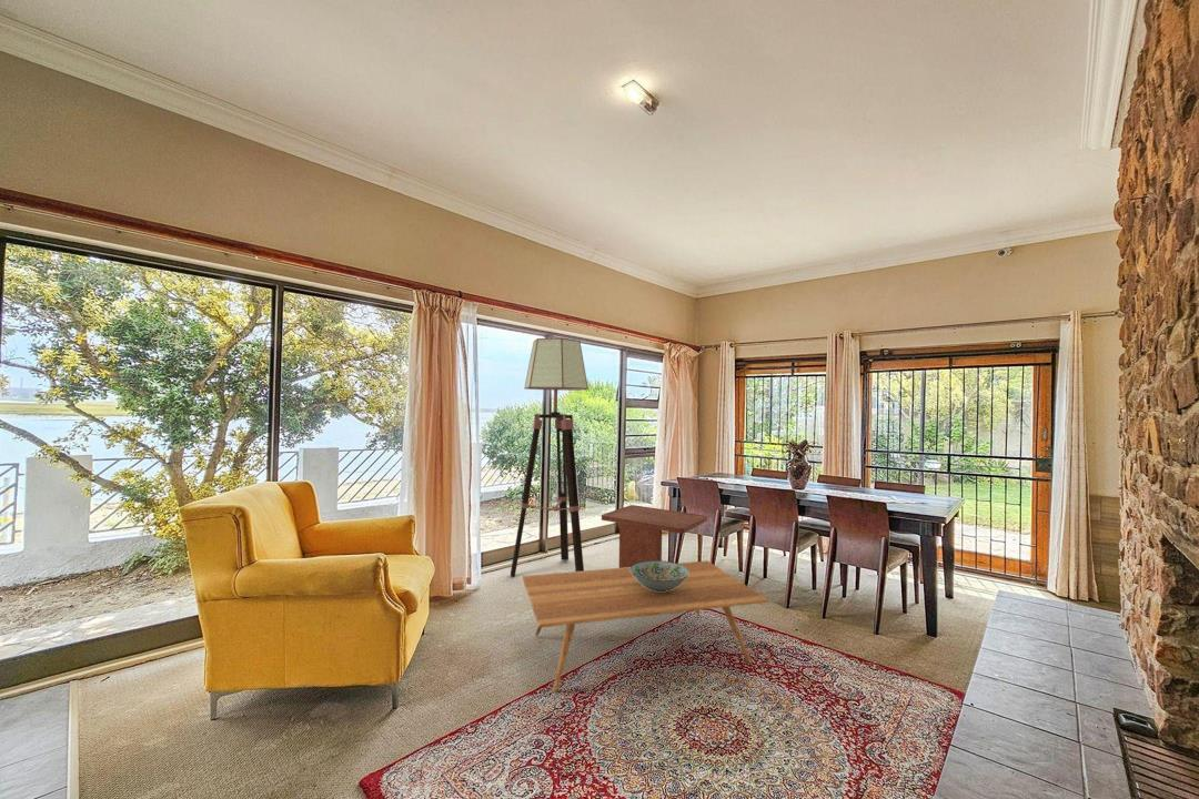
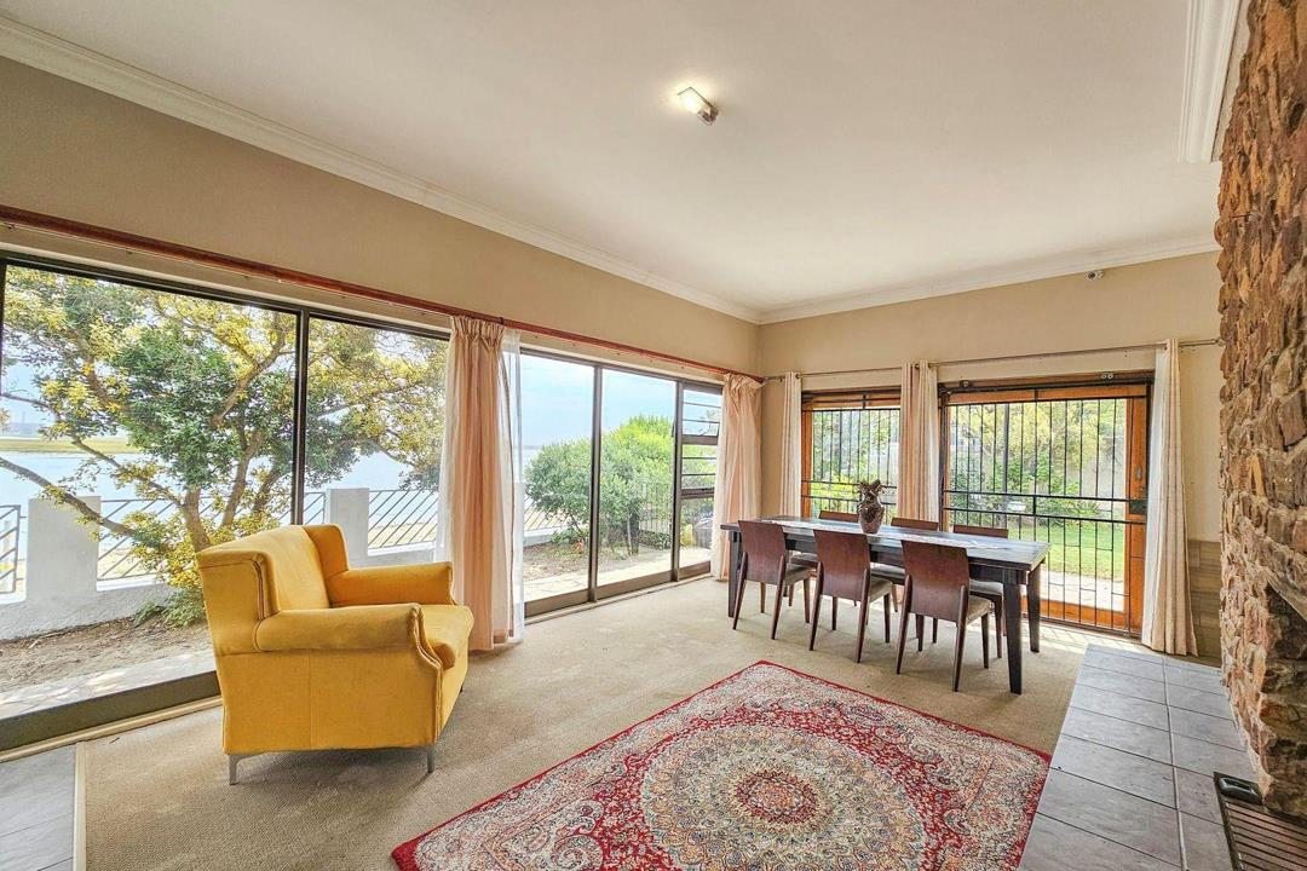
- coffee table [521,559,769,695]
- floor lamp [510,337,590,578]
- decorative bowl [629,559,689,591]
- side table [601,504,708,568]
